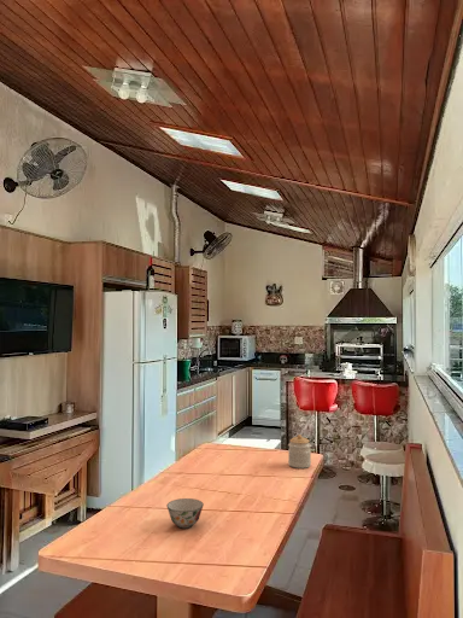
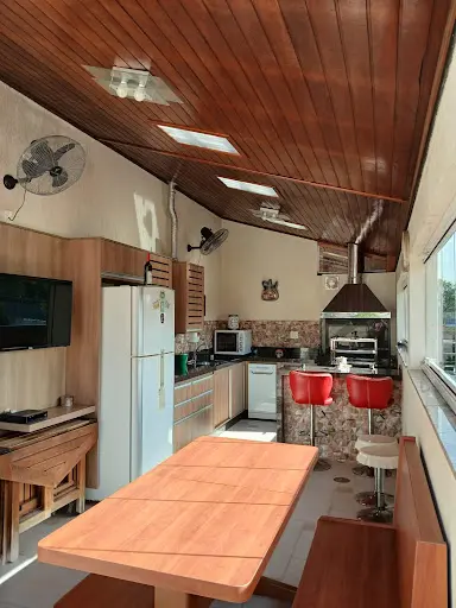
- jar [287,433,312,470]
- soup bowl [166,497,205,530]
